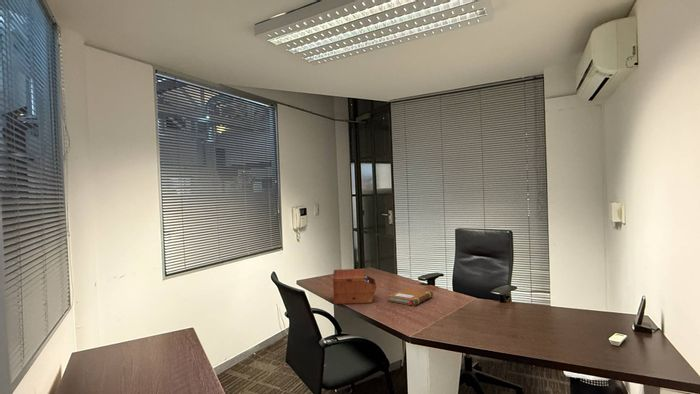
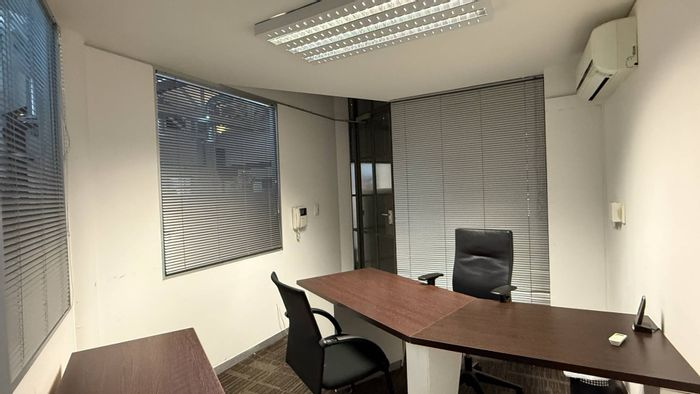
- notebook [387,287,434,307]
- sewing box [332,268,378,306]
